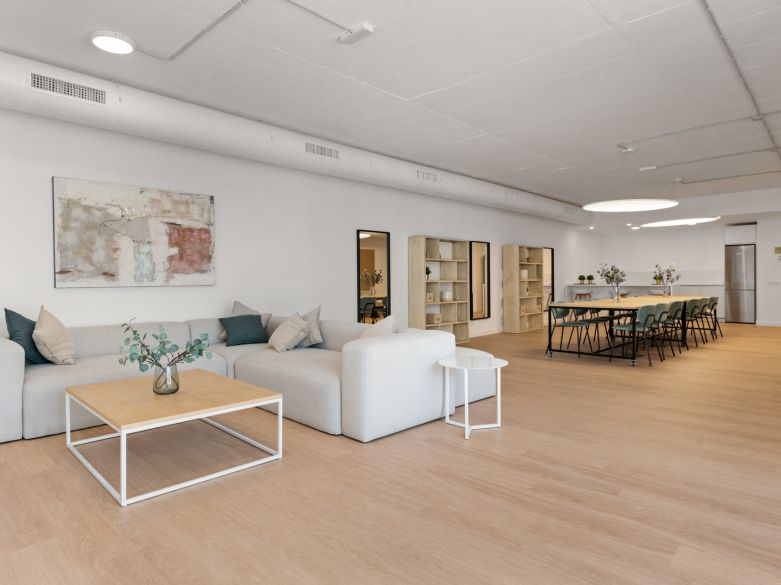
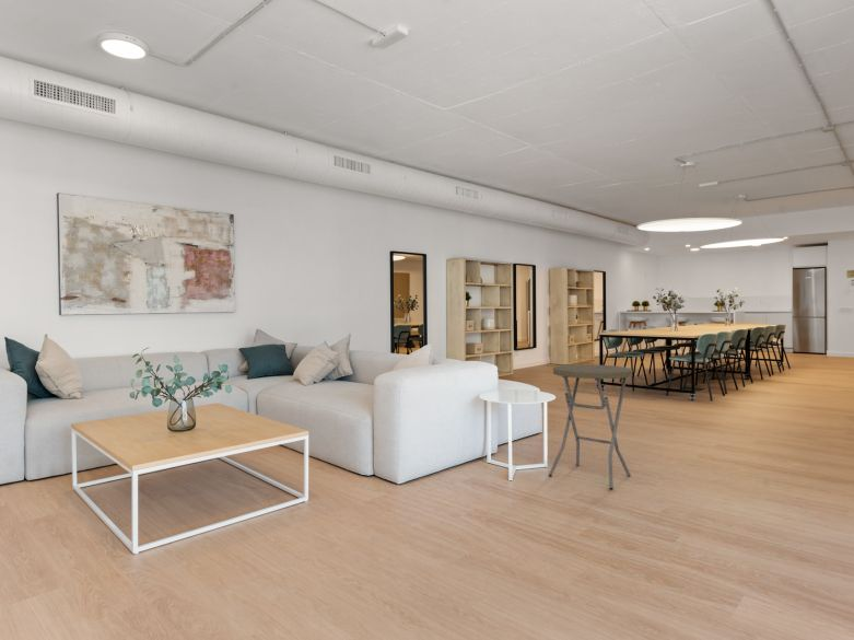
+ side table [548,363,633,491]
